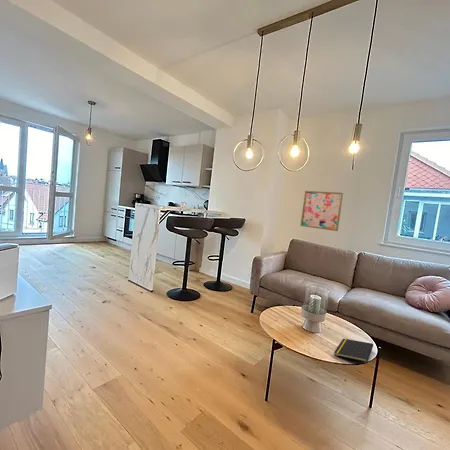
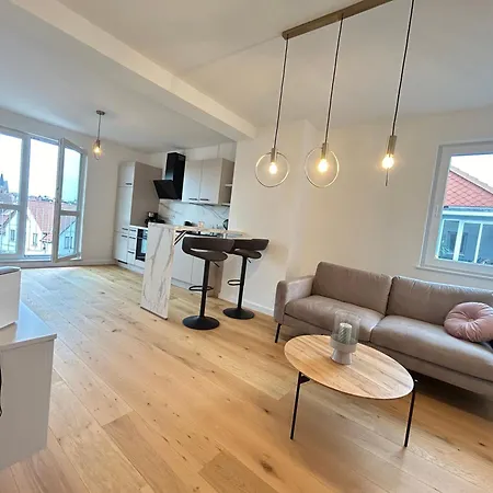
- wall art [299,190,344,232]
- notepad [333,338,374,363]
